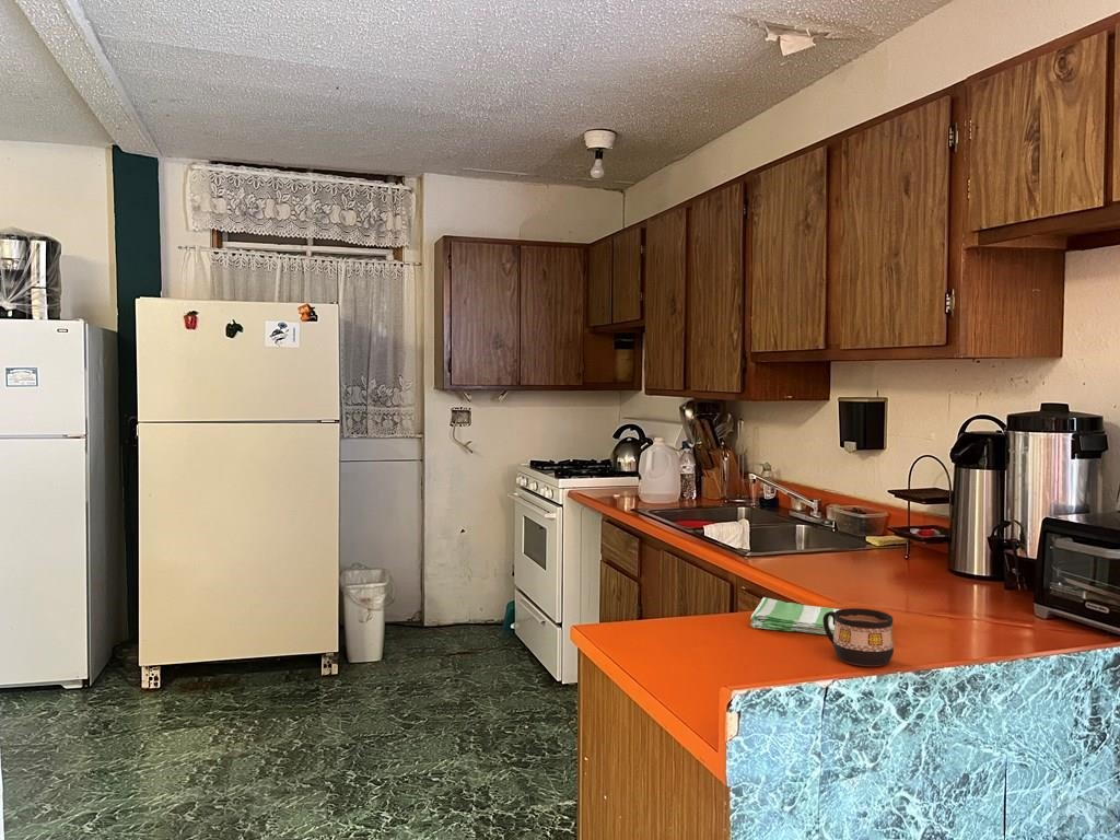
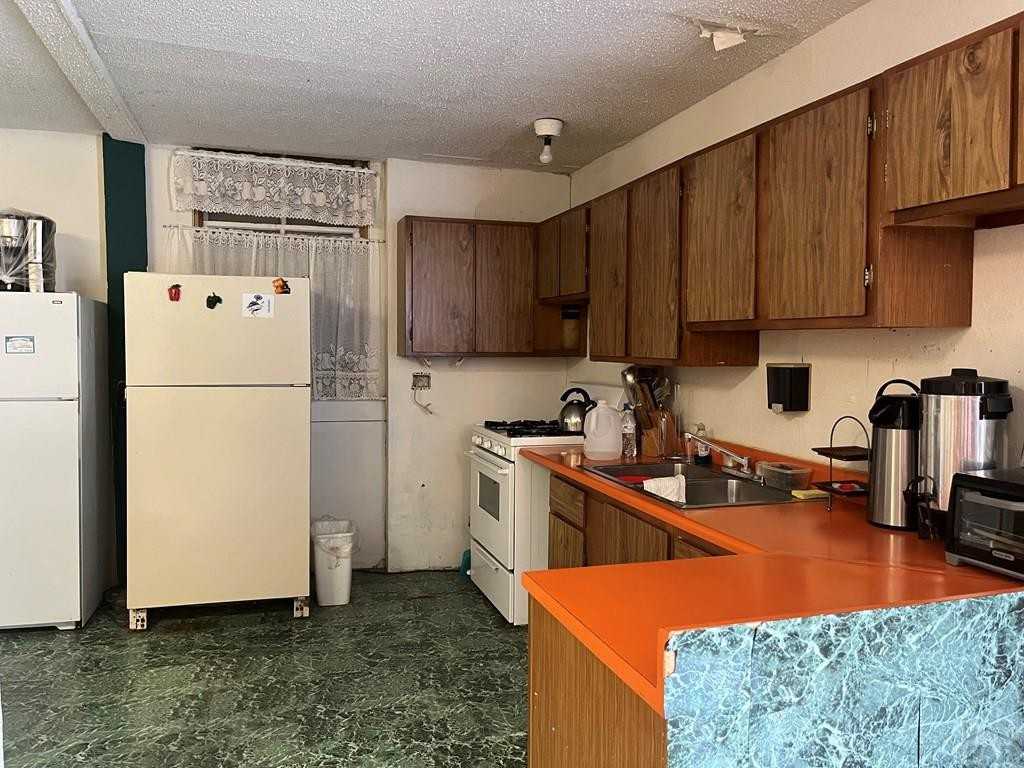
- cup [822,607,895,667]
- dish towel [749,596,841,637]
